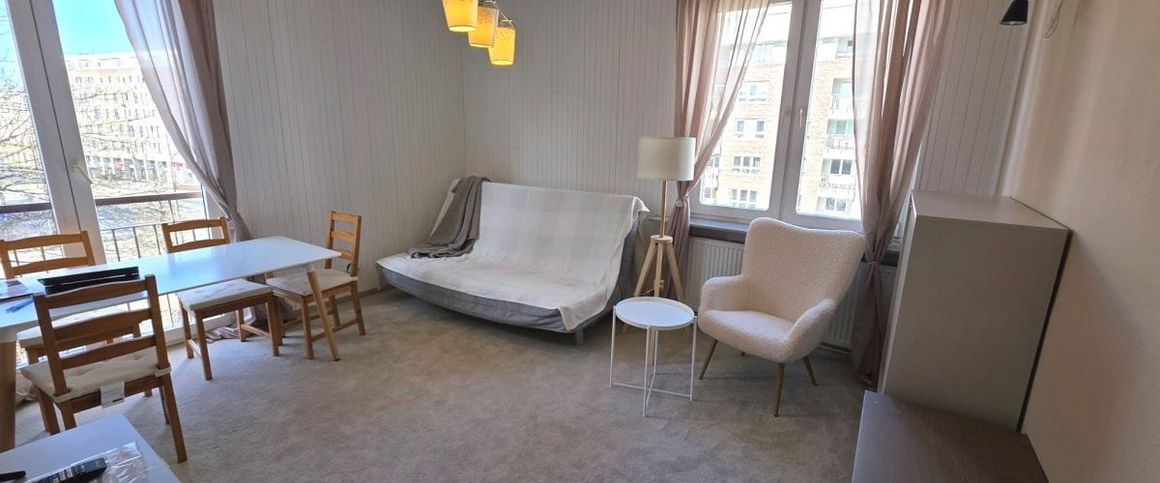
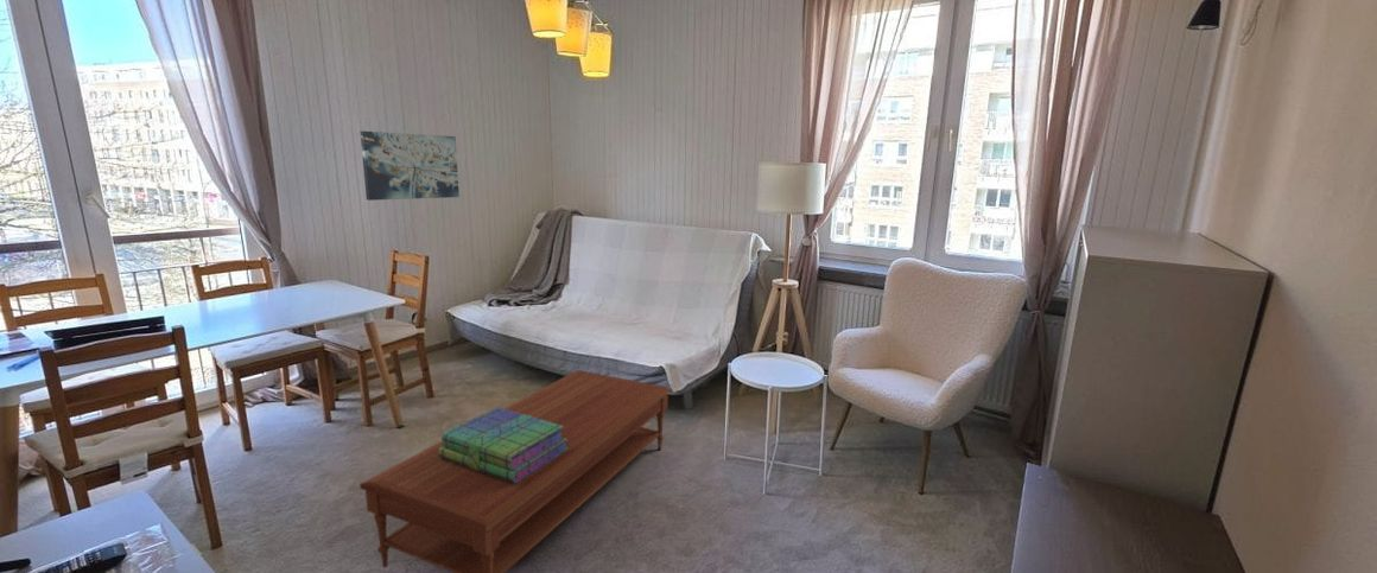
+ wall art [360,130,461,202]
+ coffee table [358,369,672,573]
+ stack of books [438,406,569,483]
